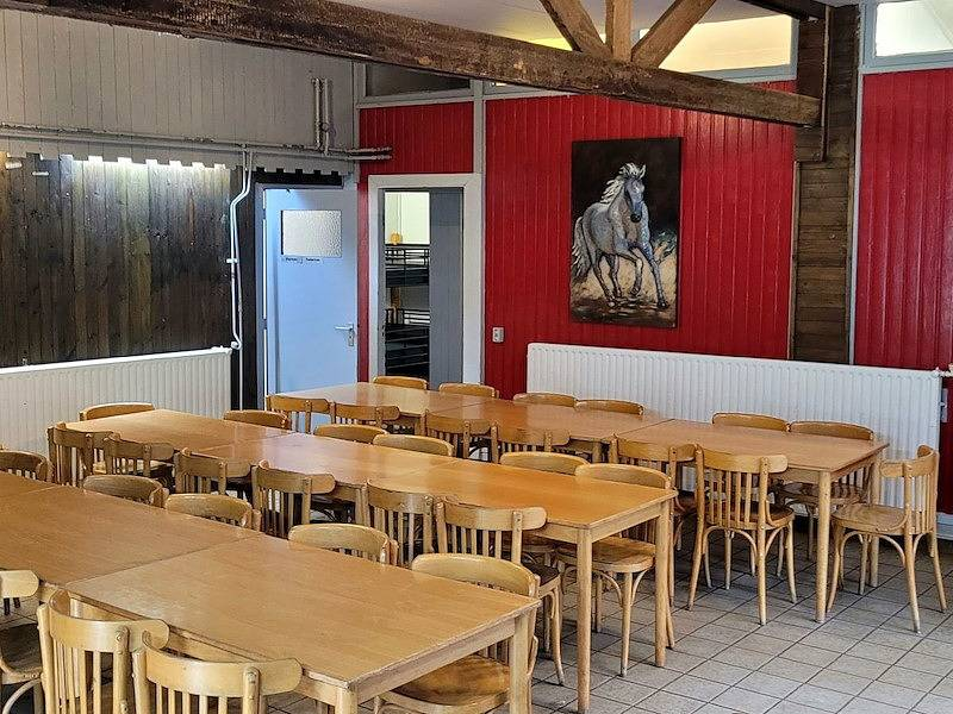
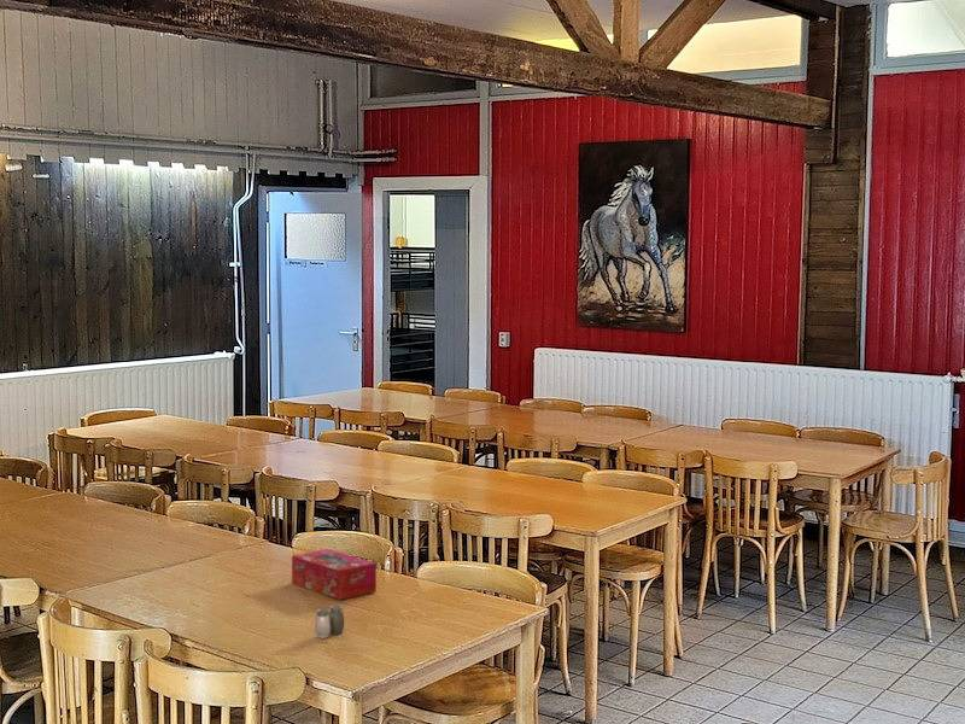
+ tissue box [291,548,378,601]
+ salt and pepper shaker [314,605,345,640]
